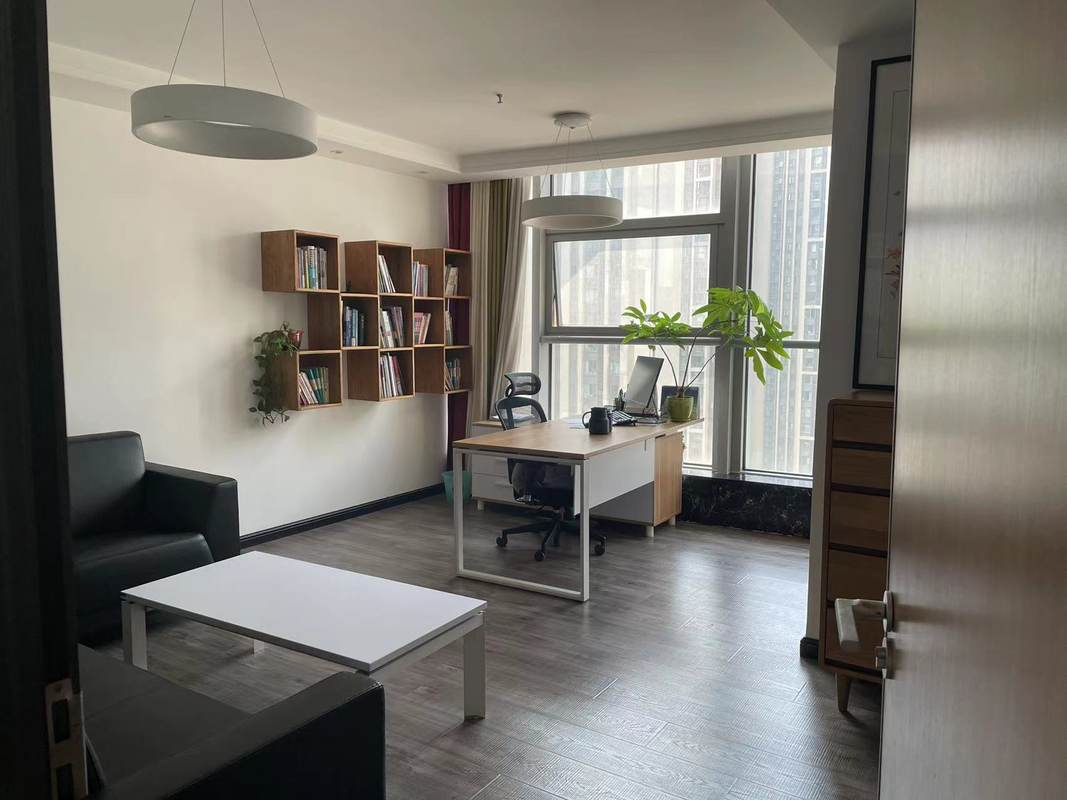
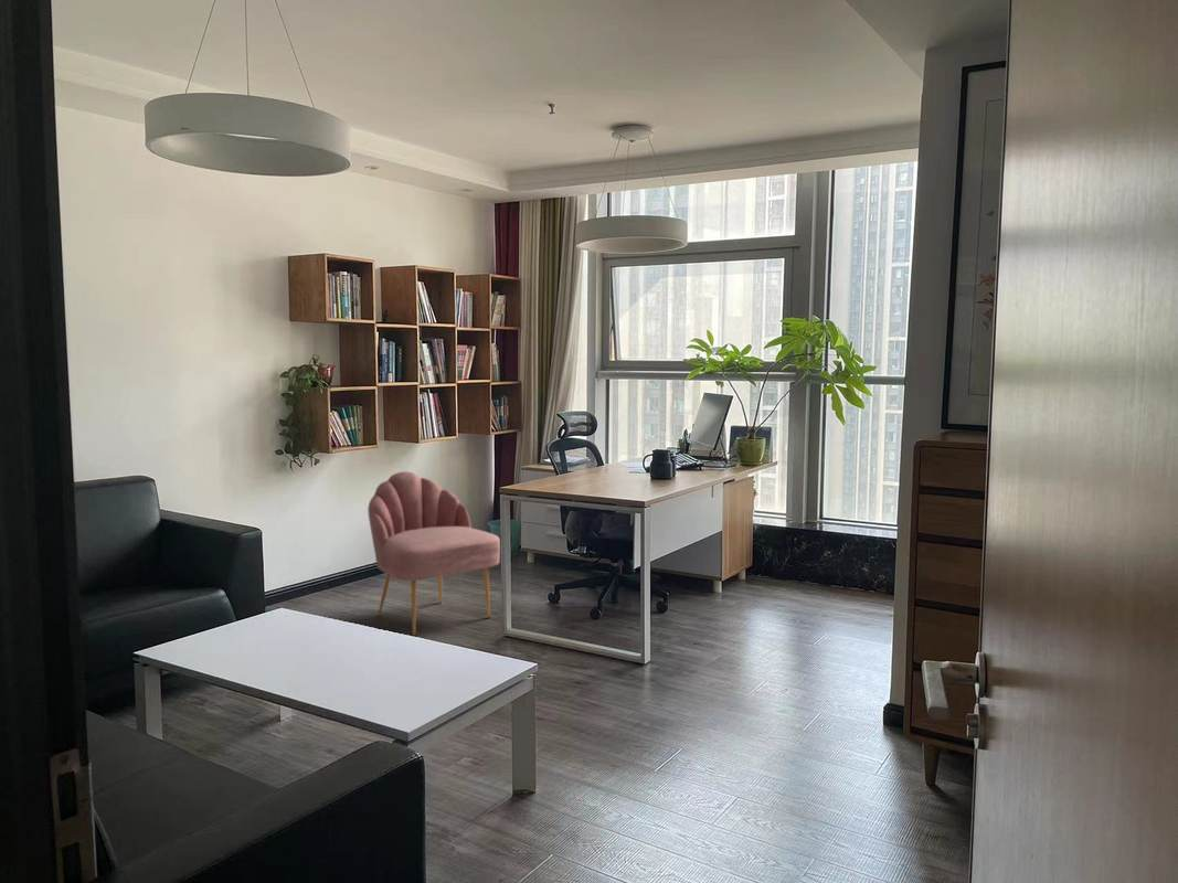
+ chair [367,470,501,637]
